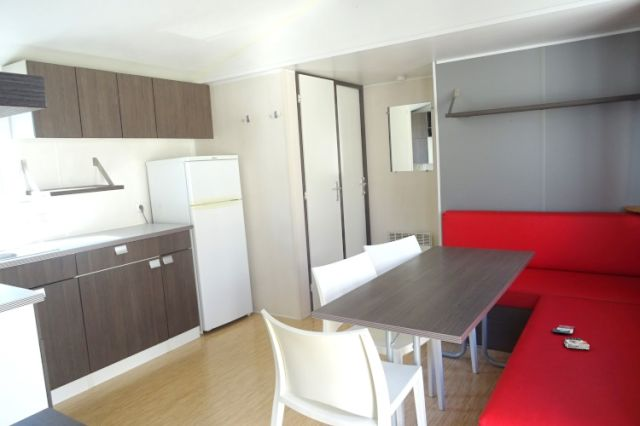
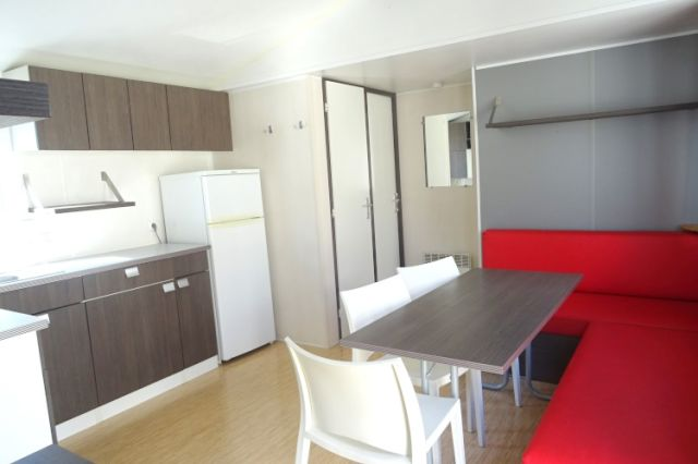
- magazine [551,324,590,351]
